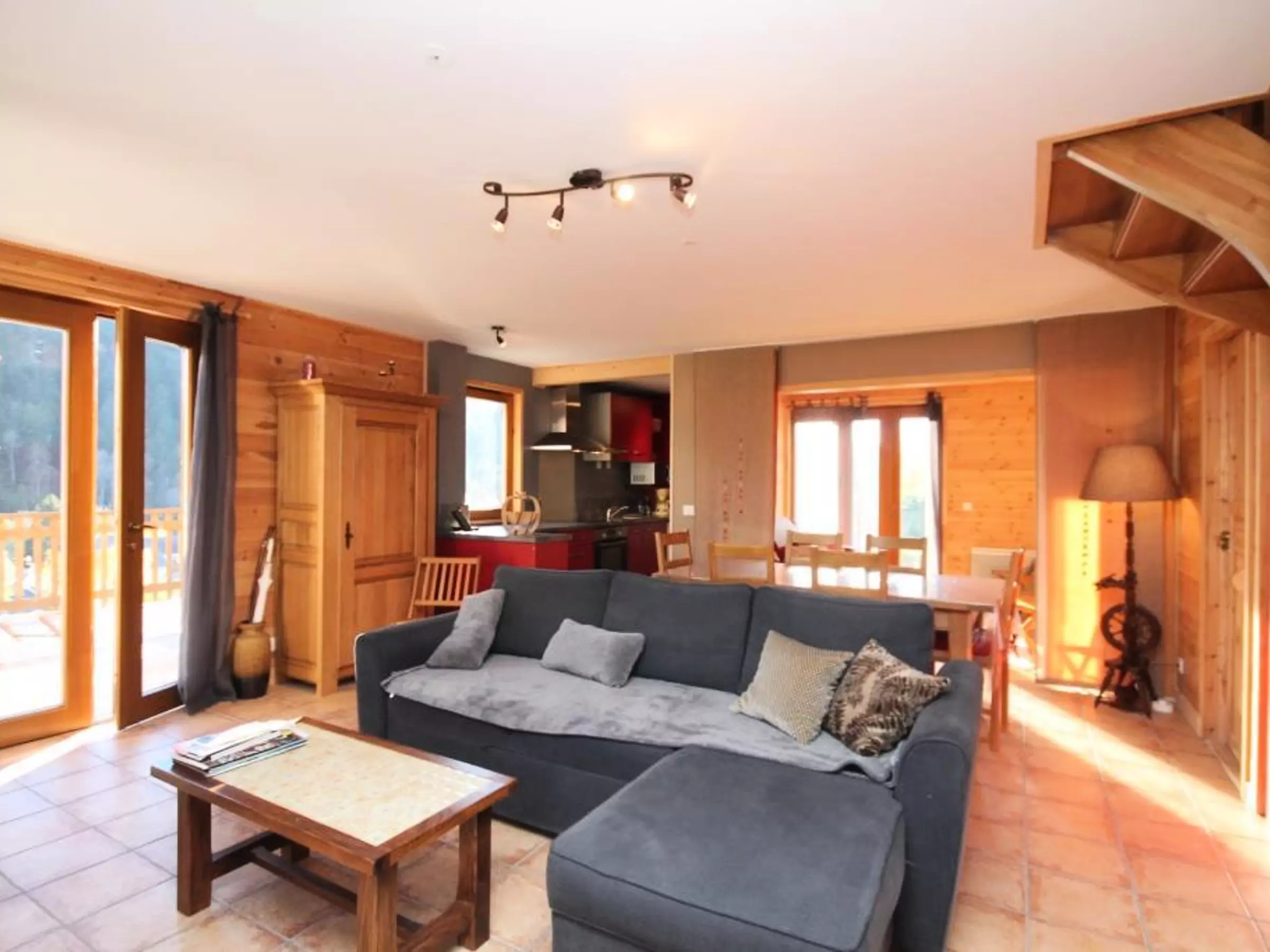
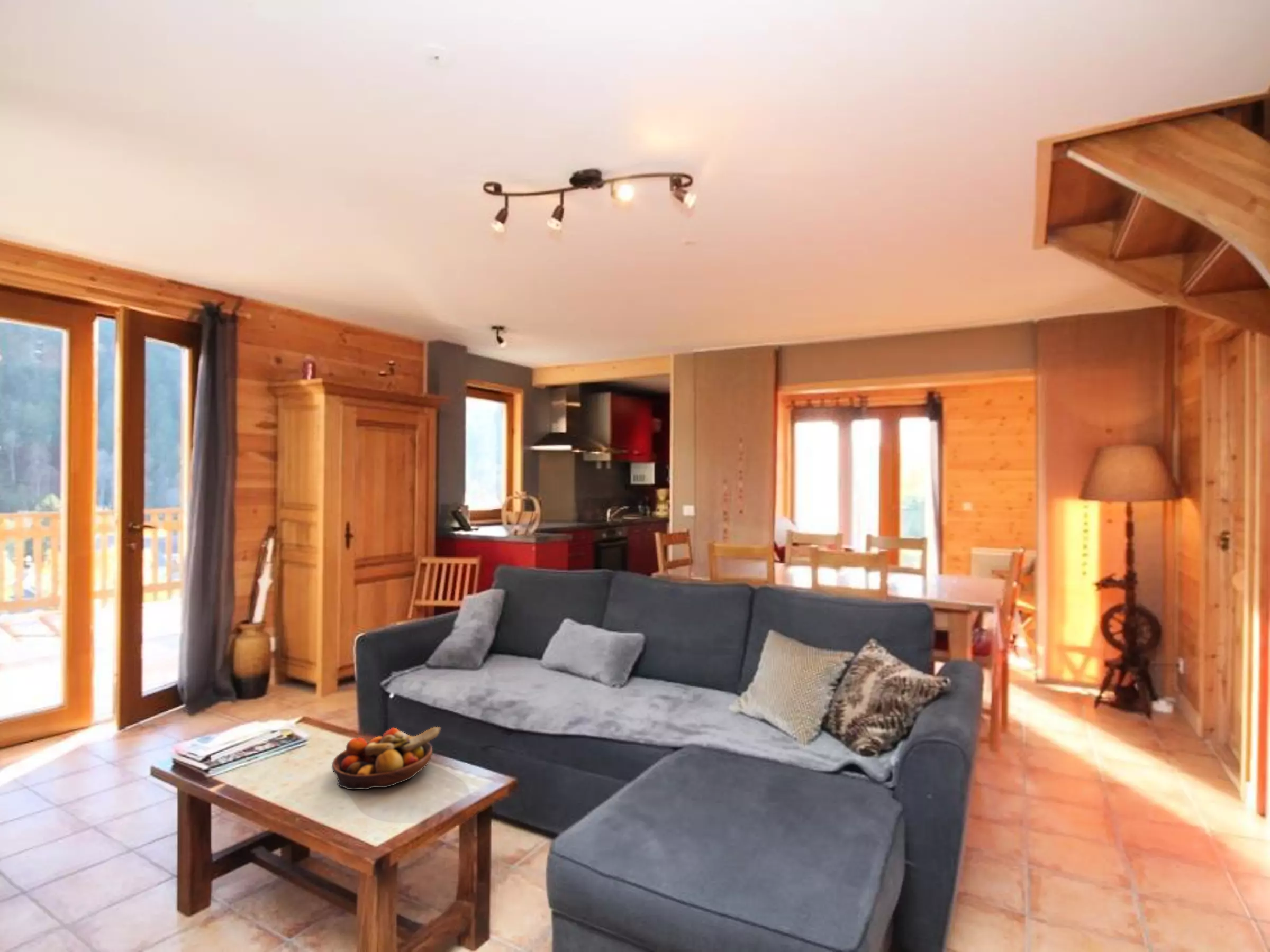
+ fruit bowl [331,726,442,790]
